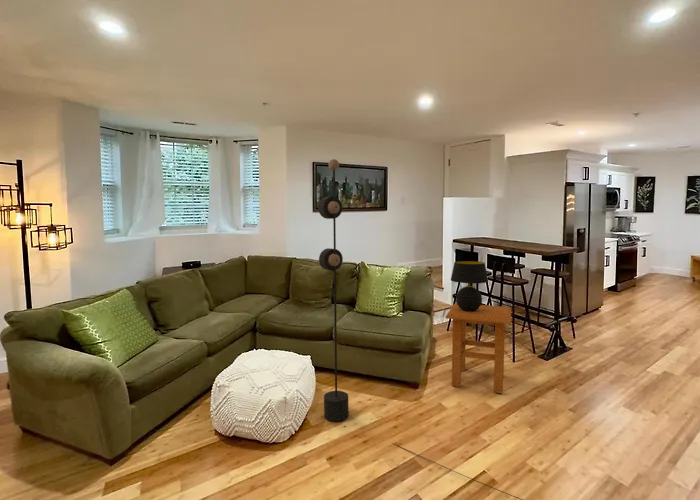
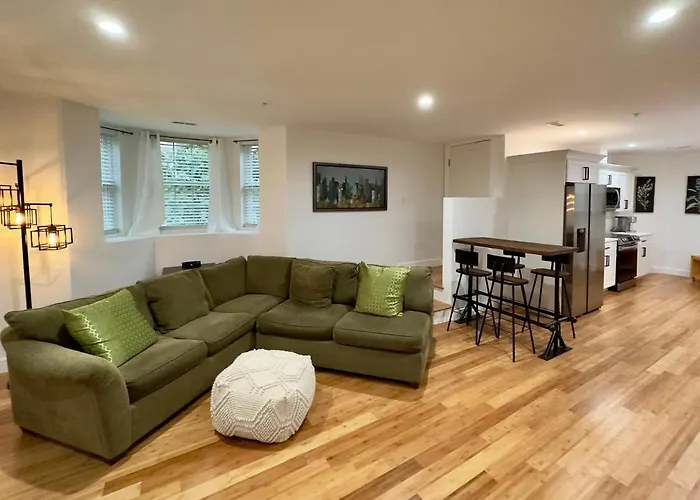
- table lamp [450,260,489,311]
- side table [445,302,512,394]
- floor lamp [317,158,524,500]
